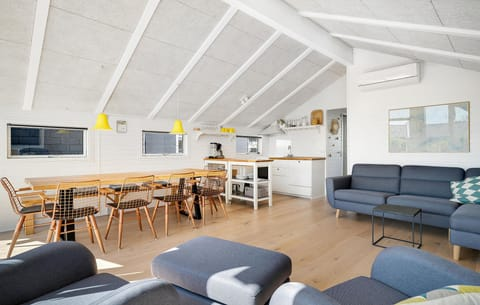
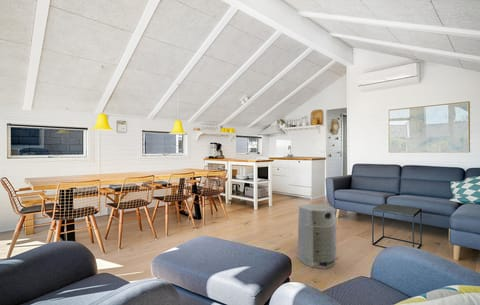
+ air purifier [296,203,337,270]
